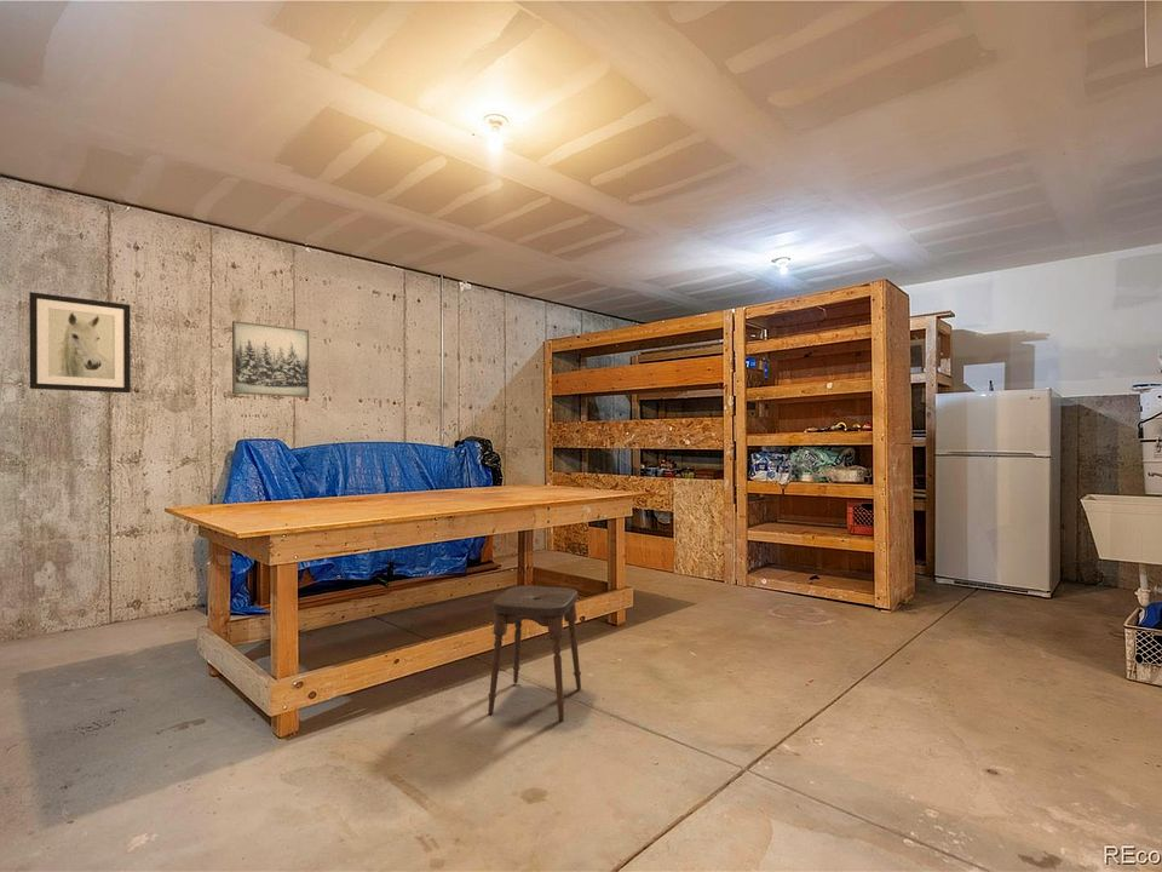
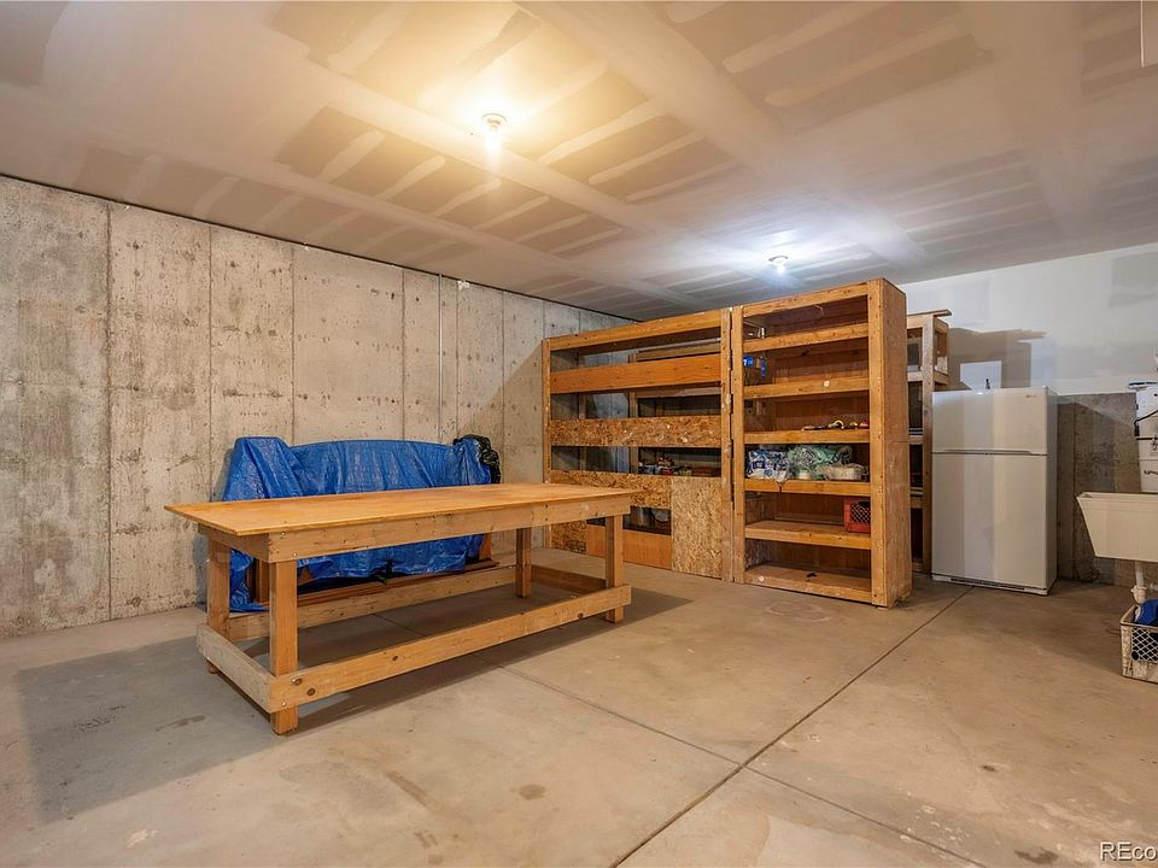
- wall art [231,320,311,398]
- stool [487,585,582,723]
- wall art [28,291,132,394]
